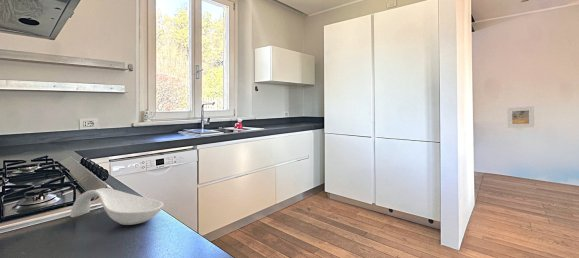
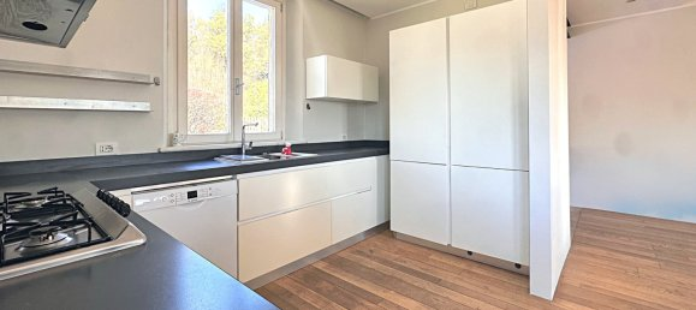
- spoon rest [69,187,164,226]
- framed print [506,106,535,128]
